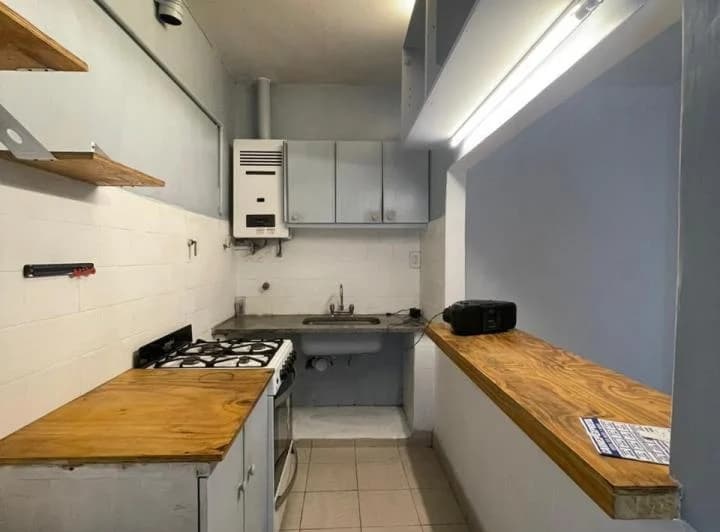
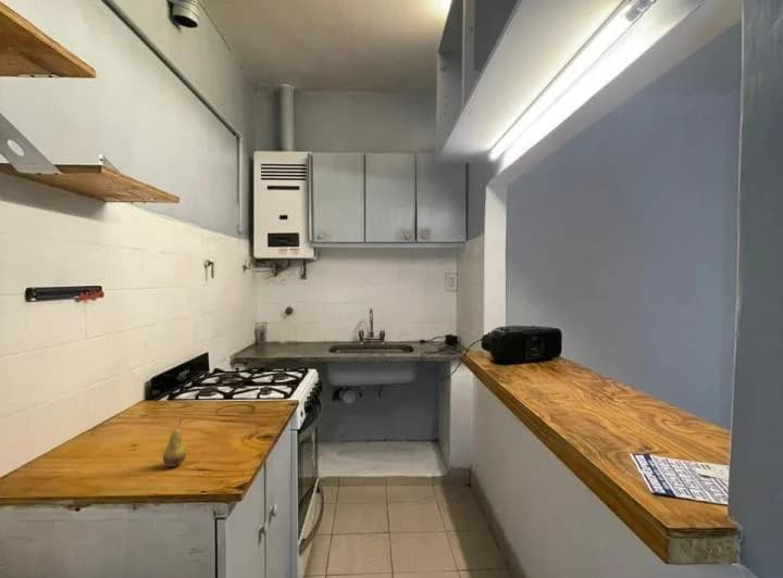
+ fruit [162,417,187,468]
